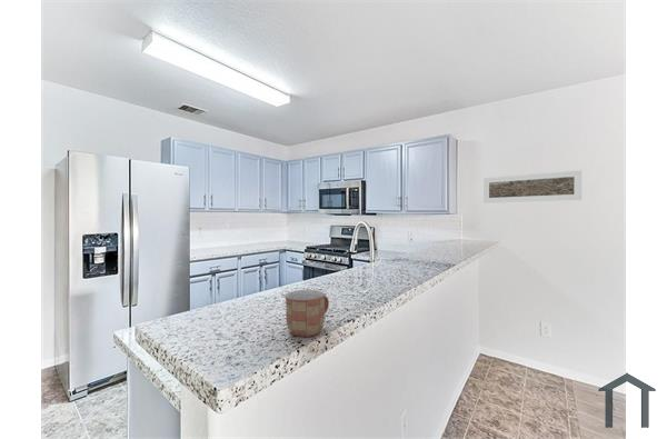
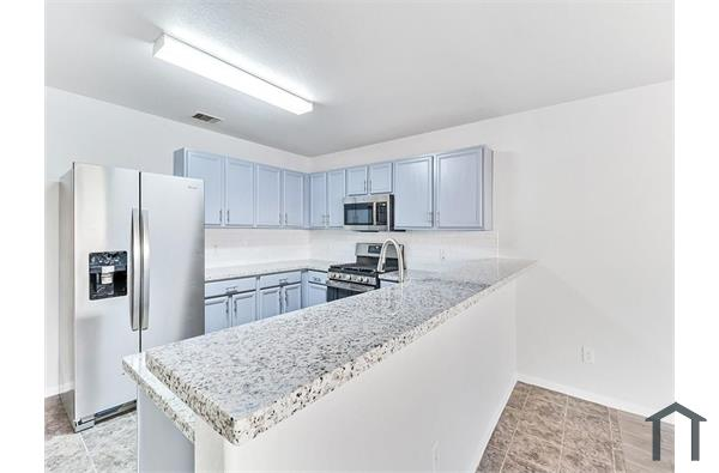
- mug [283,289,330,338]
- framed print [482,169,583,204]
